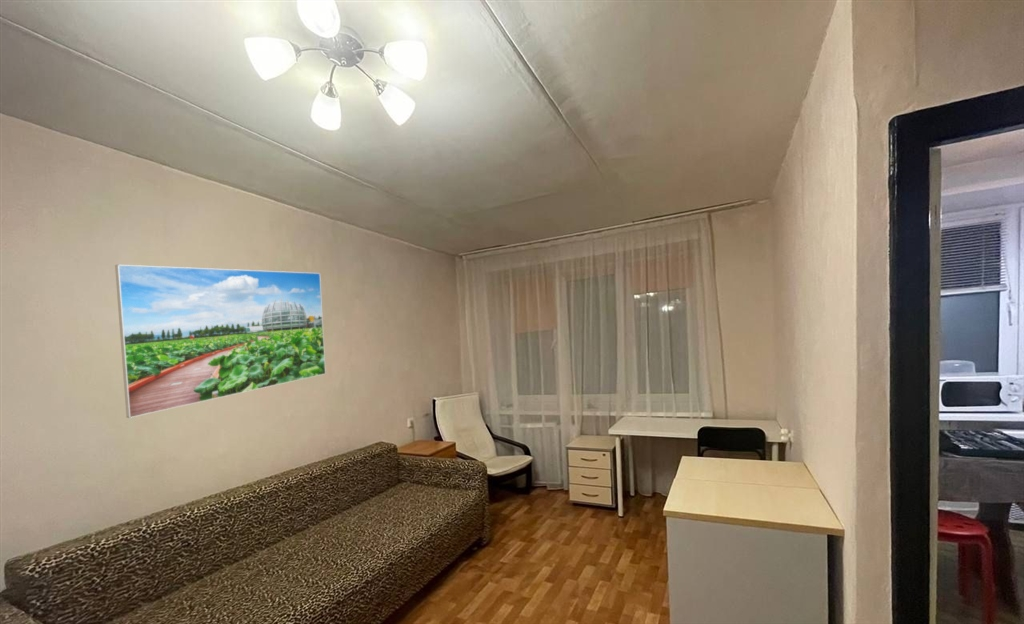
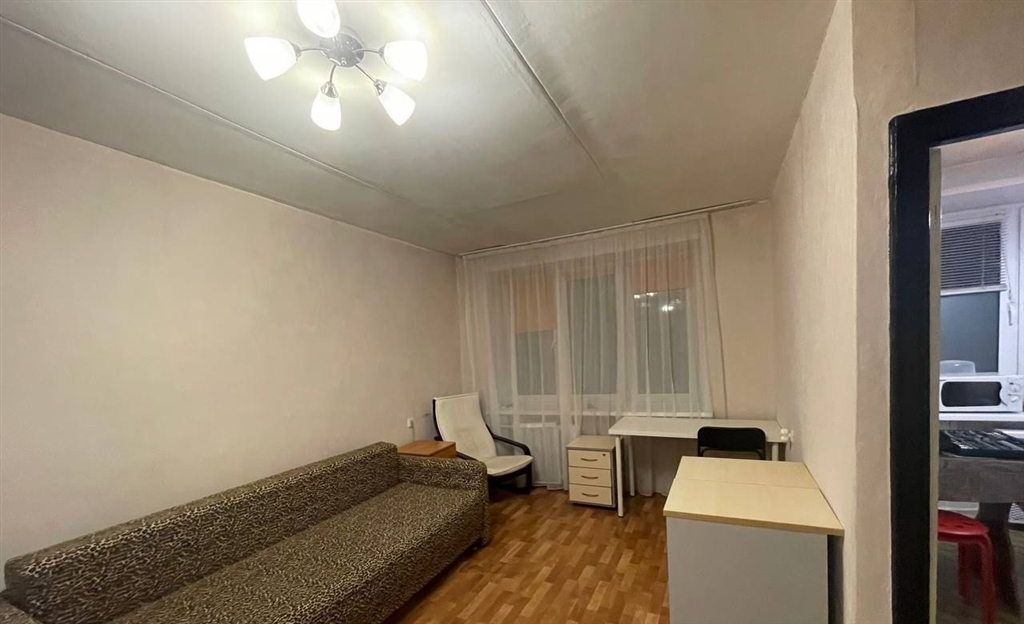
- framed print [114,264,327,419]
